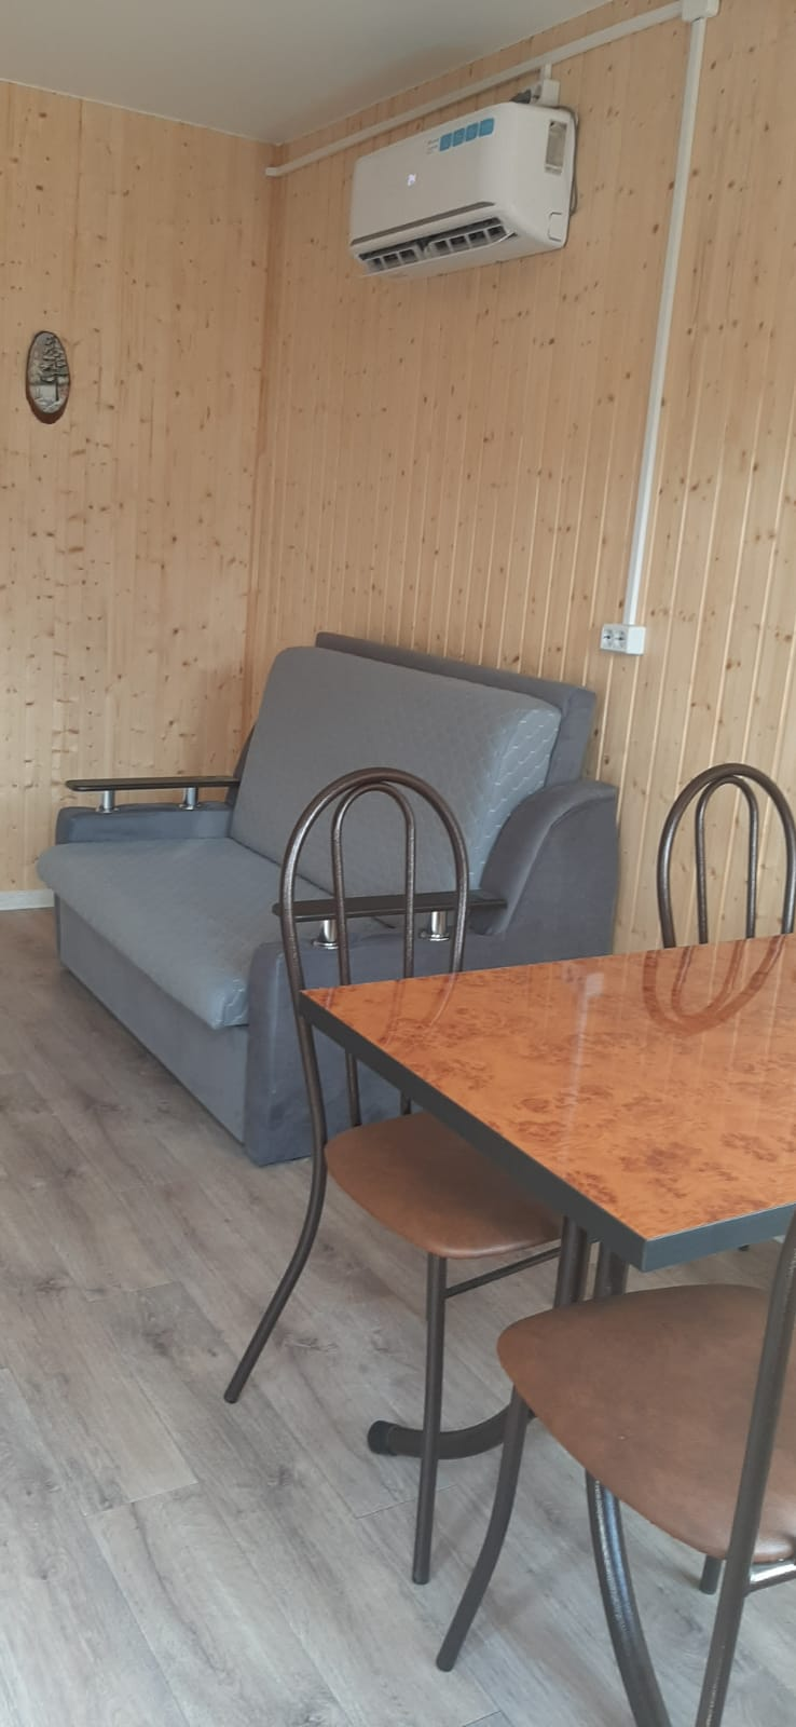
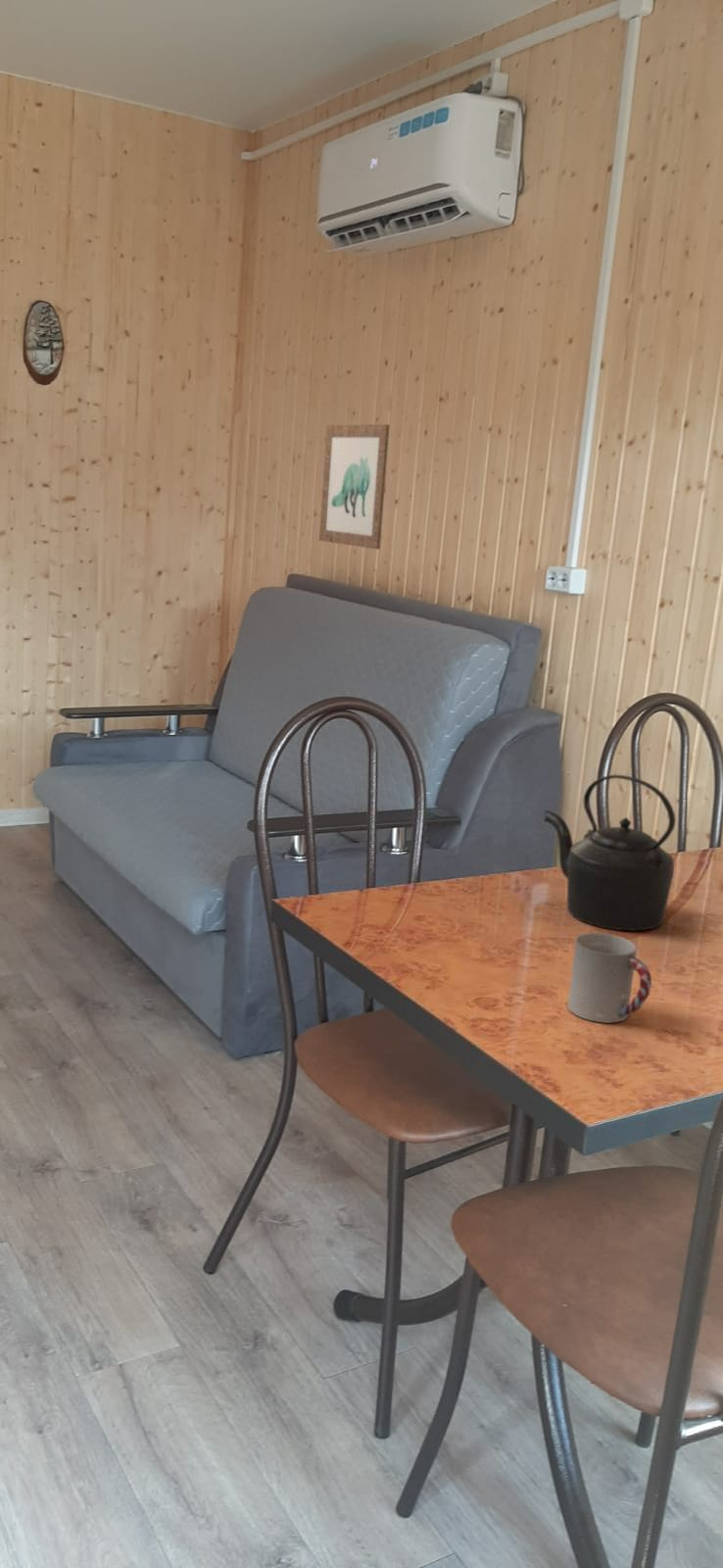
+ cup [566,932,652,1024]
+ wall art [318,423,390,551]
+ kettle [543,774,677,932]
